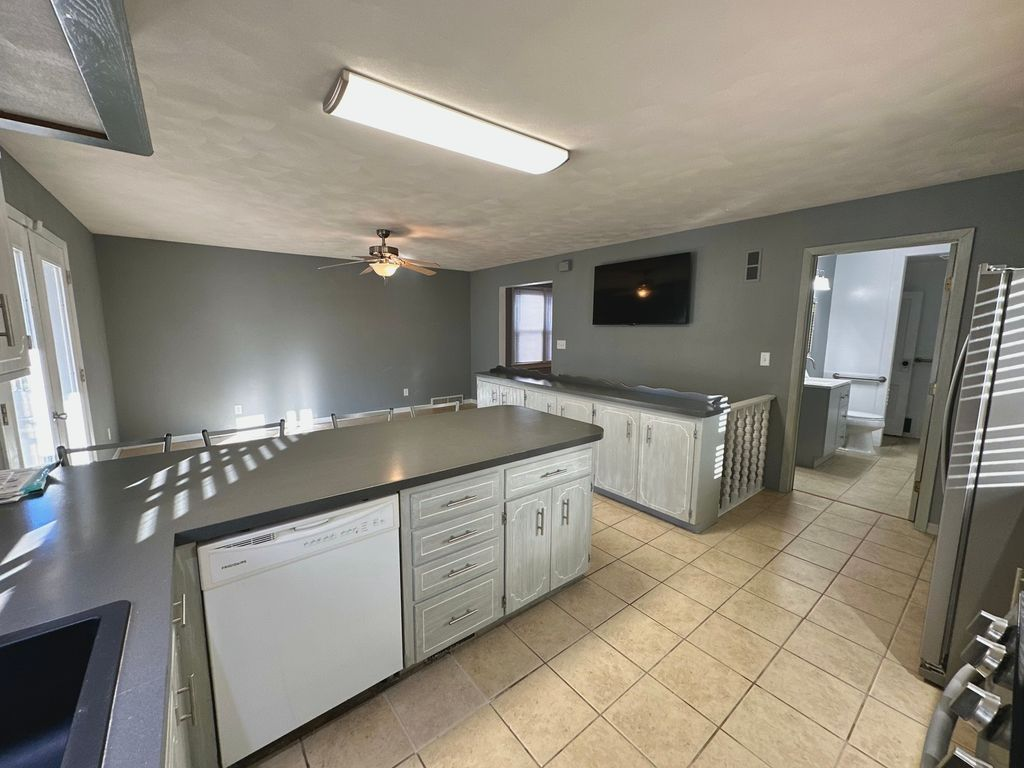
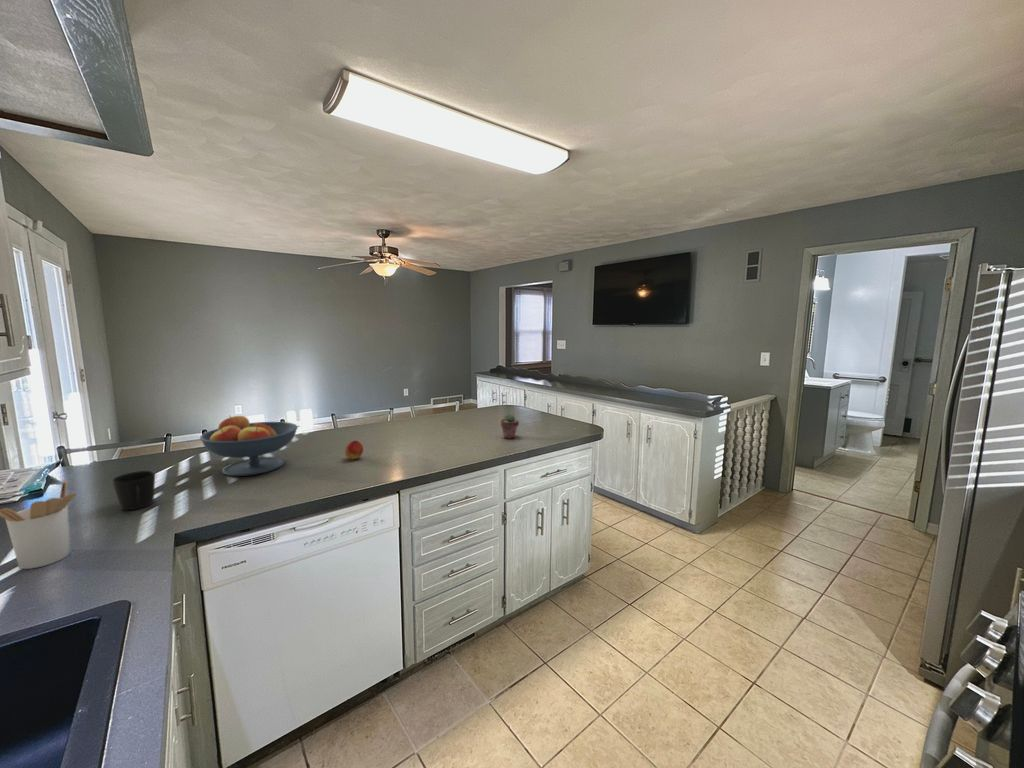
+ peach [344,440,364,460]
+ fruit bowl [199,414,299,477]
+ potted succulent [500,412,520,440]
+ cup [111,470,156,511]
+ utensil holder [0,480,77,570]
